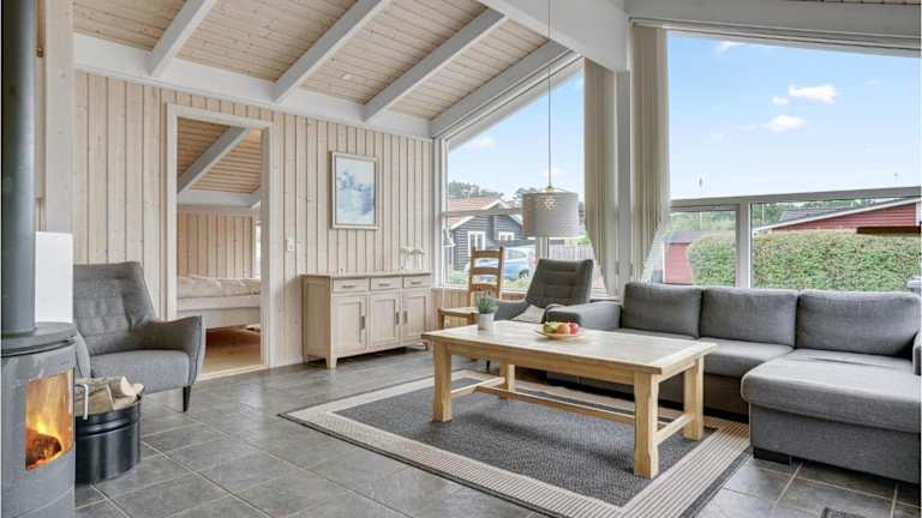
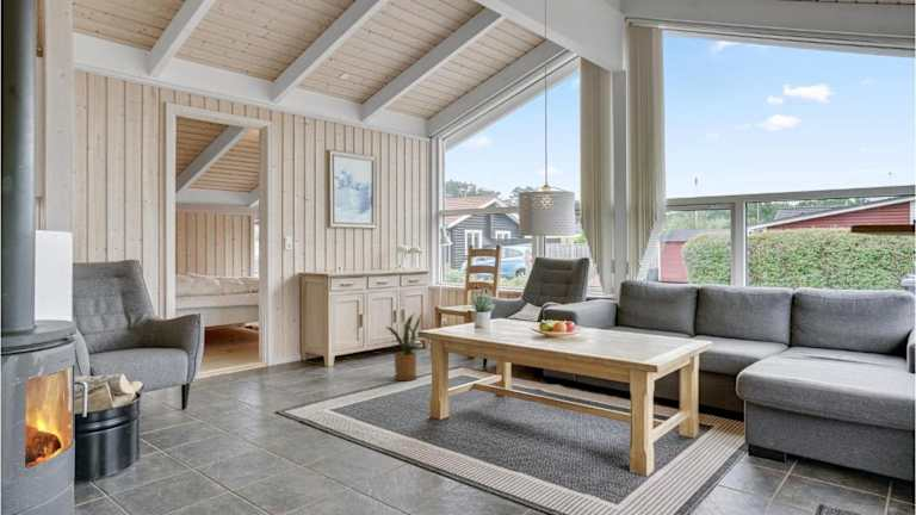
+ house plant [382,314,422,381]
